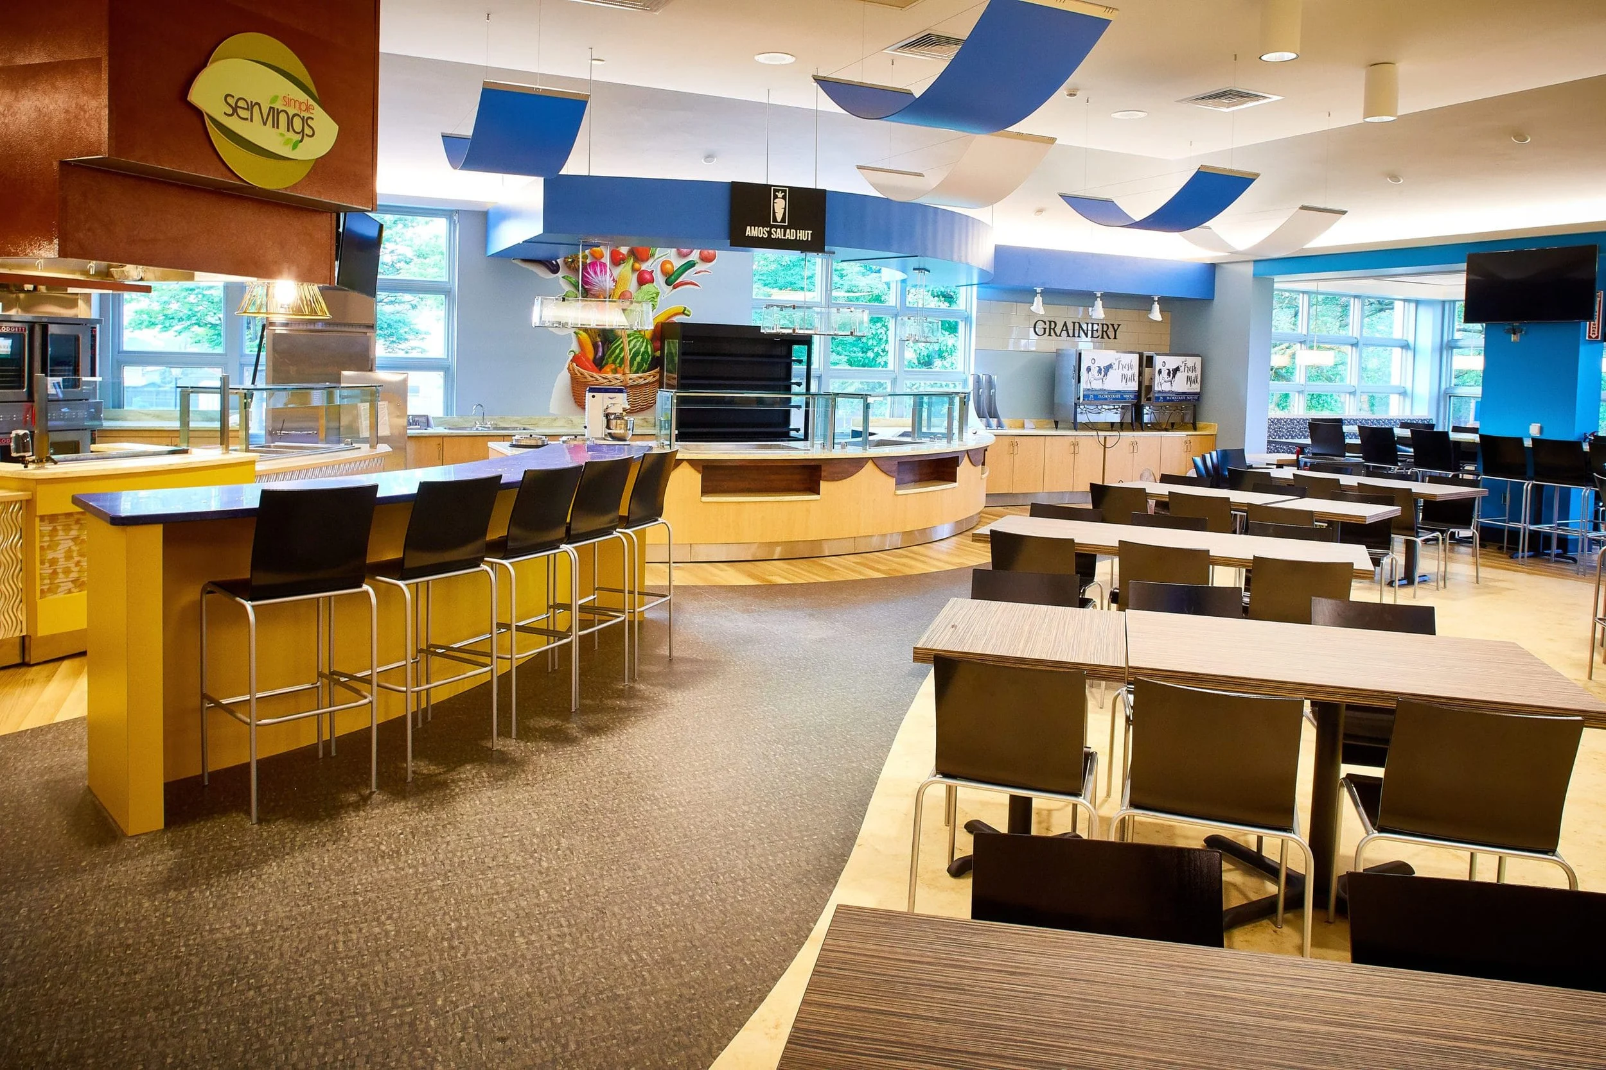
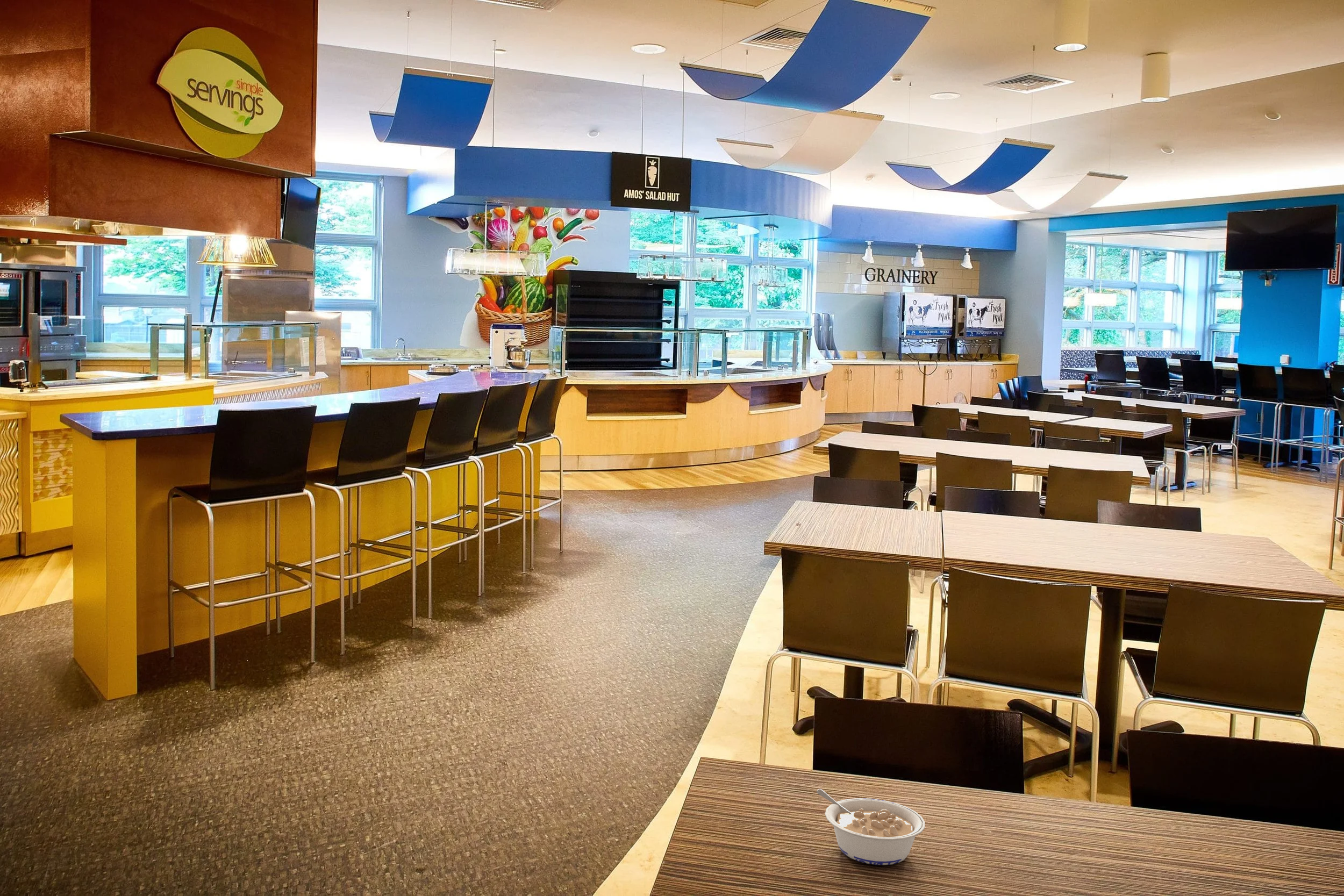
+ legume [816,789,926,865]
